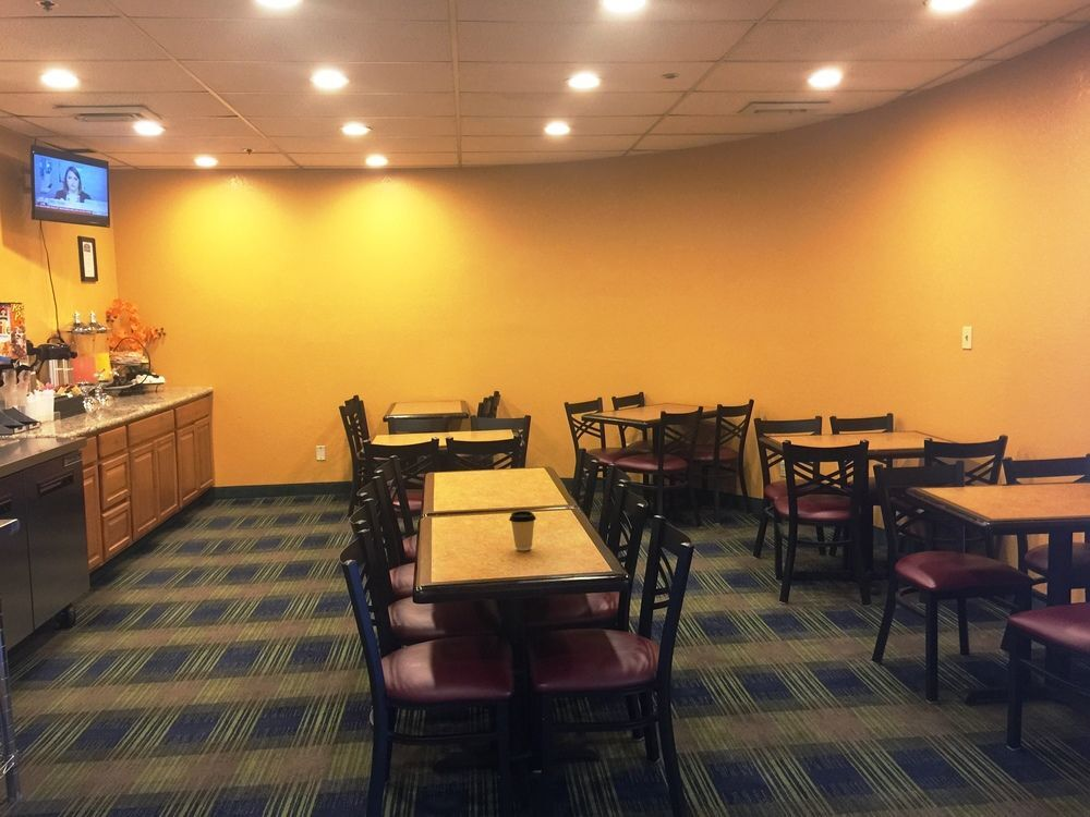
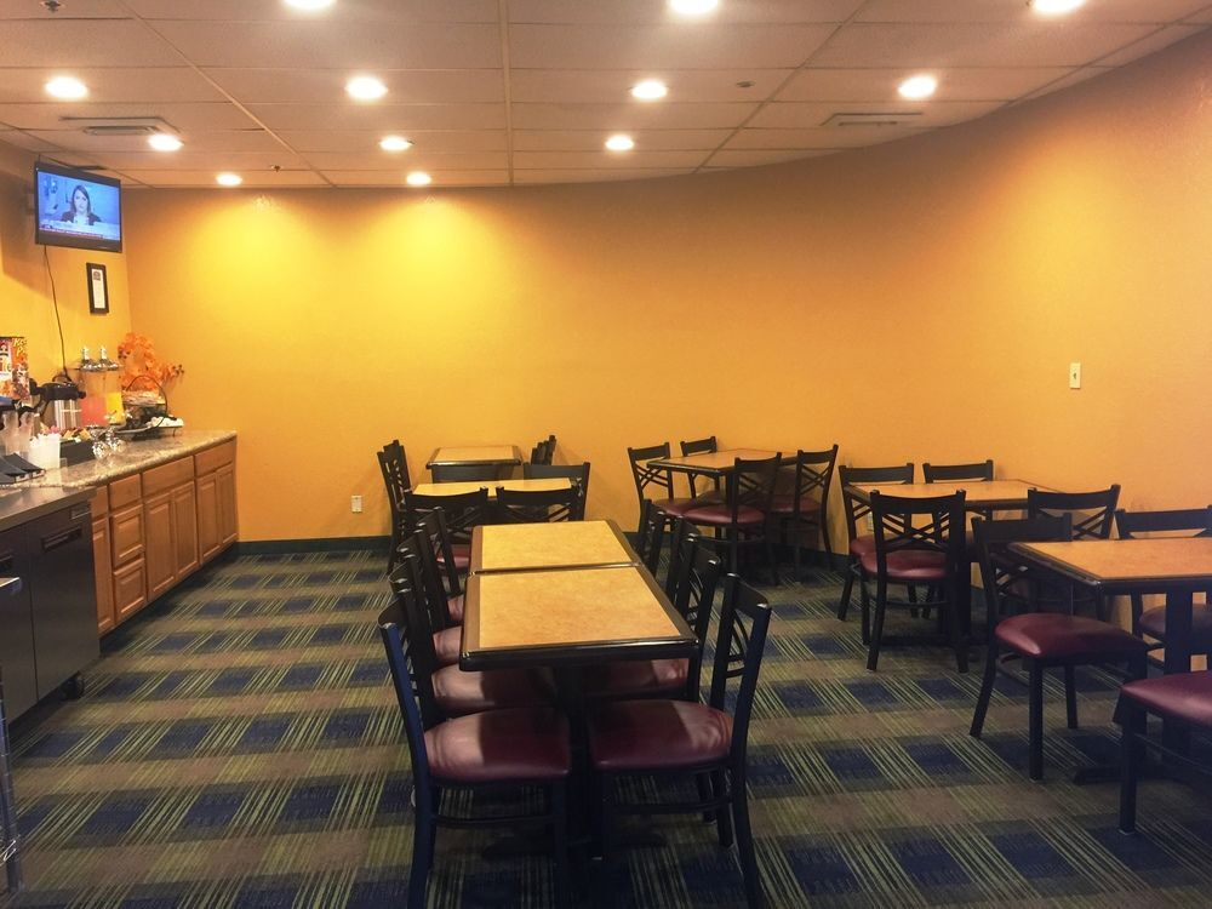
- coffee cup [508,510,537,551]
